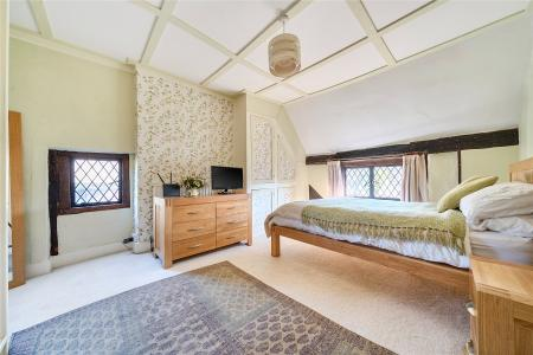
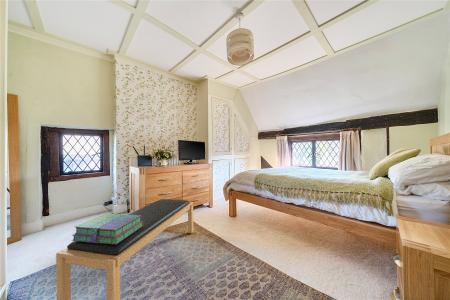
+ stack of books [71,212,143,244]
+ bench [55,198,194,300]
